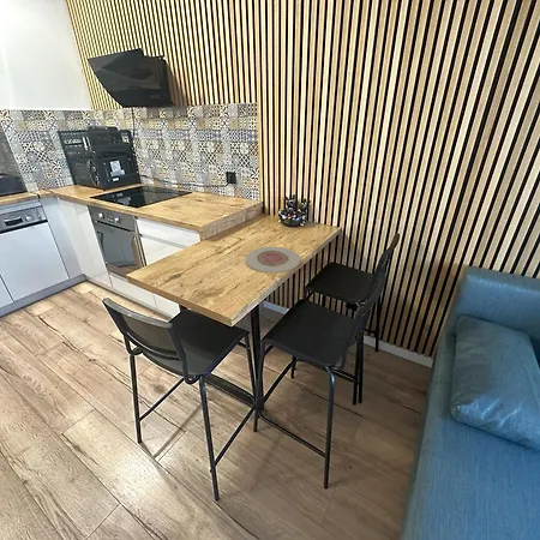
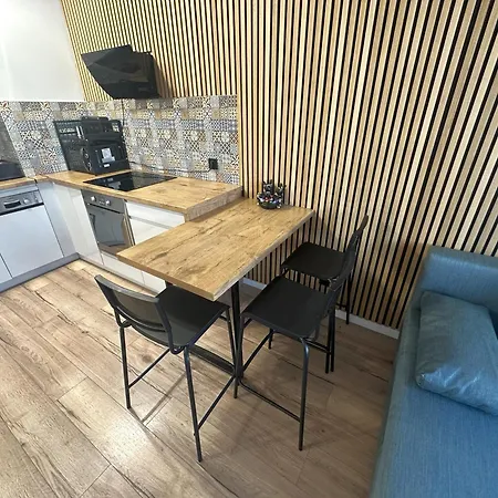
- plate [245,246,301,274]
